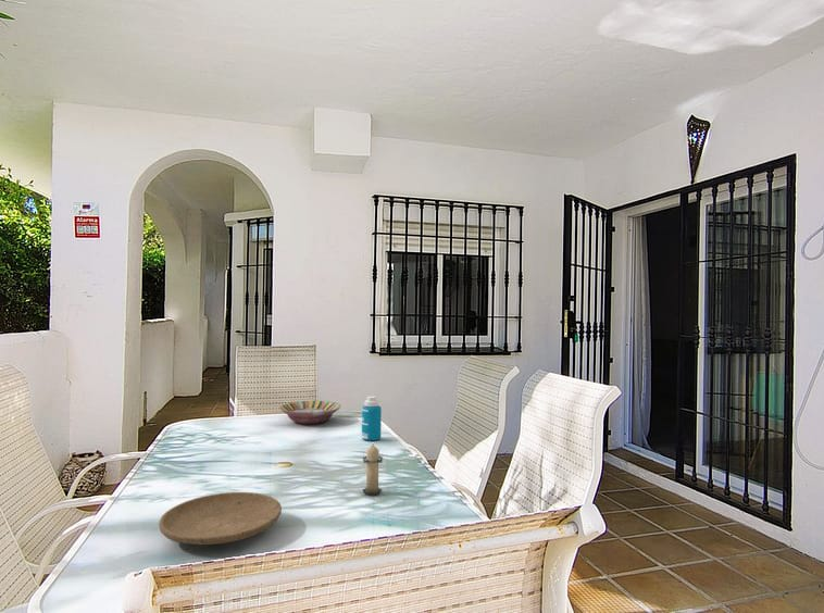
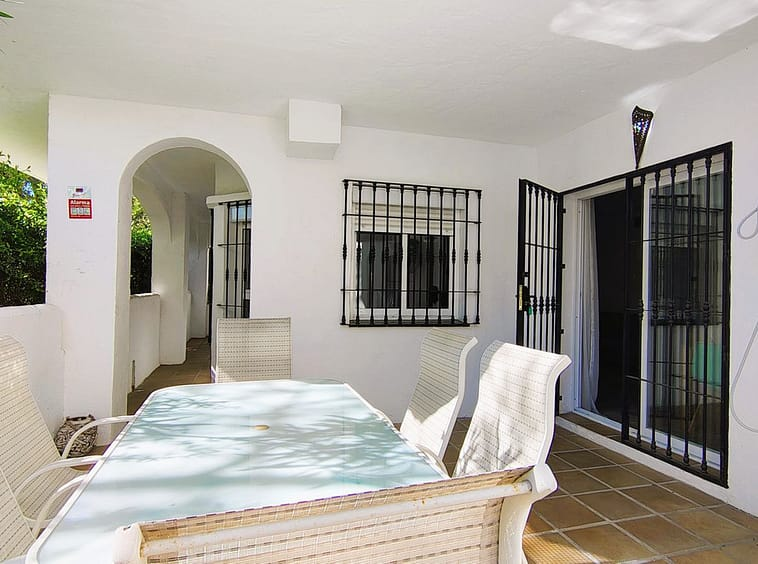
- candle [361,445,384,497]
- plate [158,491,283,546]
- serving bowl [278,400,341,425]
- bottle [361,396,383,441]
